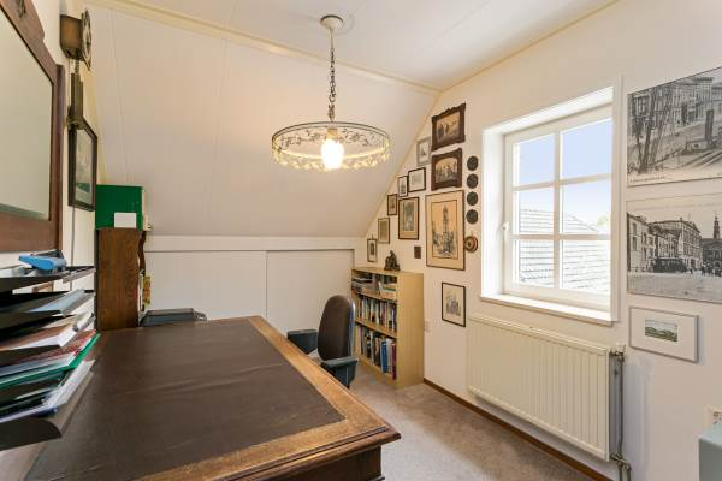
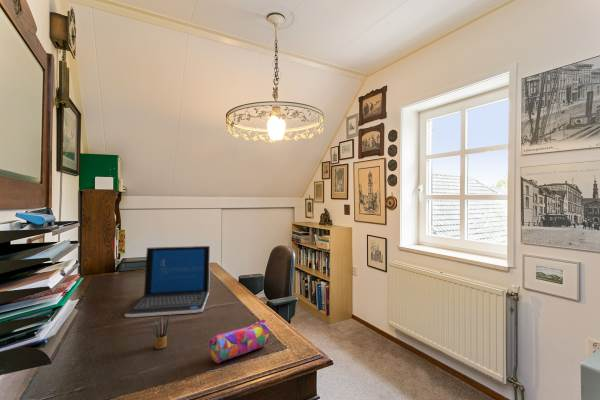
+ pencil case [208,318,270,364]
+ laptop [124,245,211,318]
+ pencil box [152,316,170,350]
